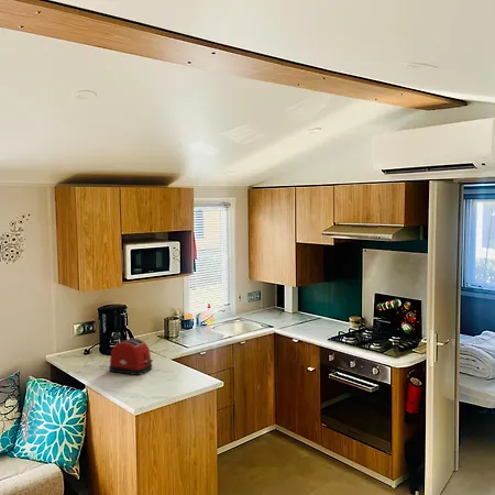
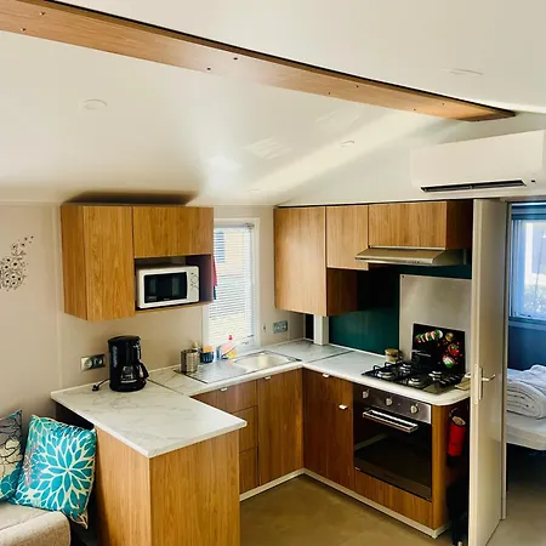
- toaster [108,338,154,376]
